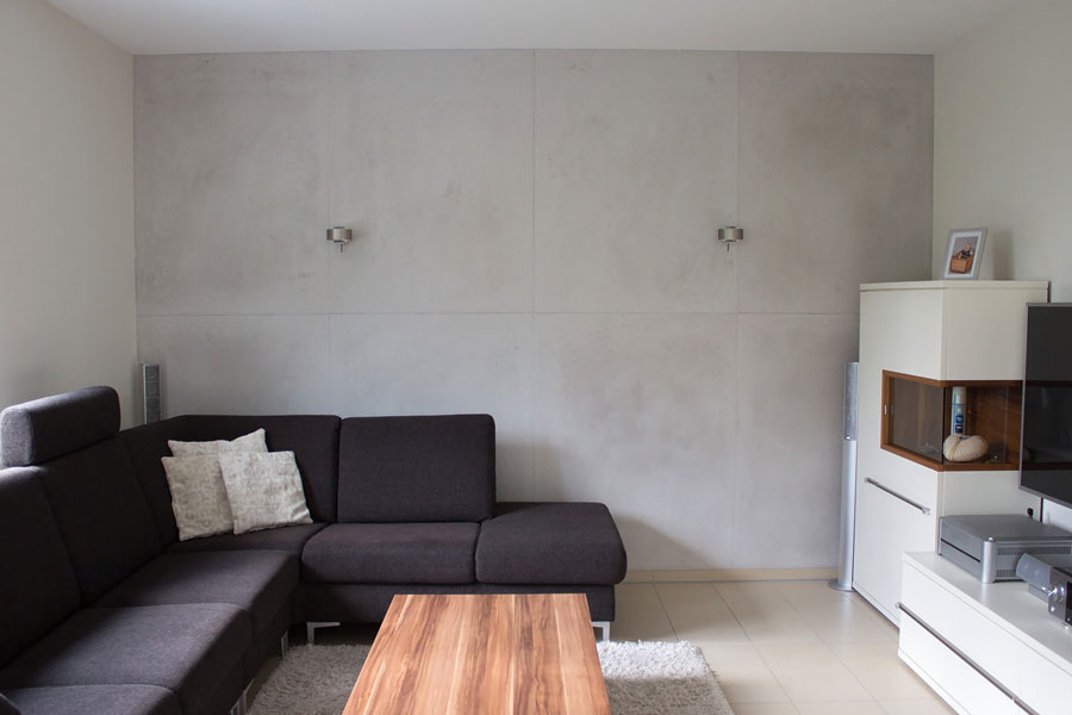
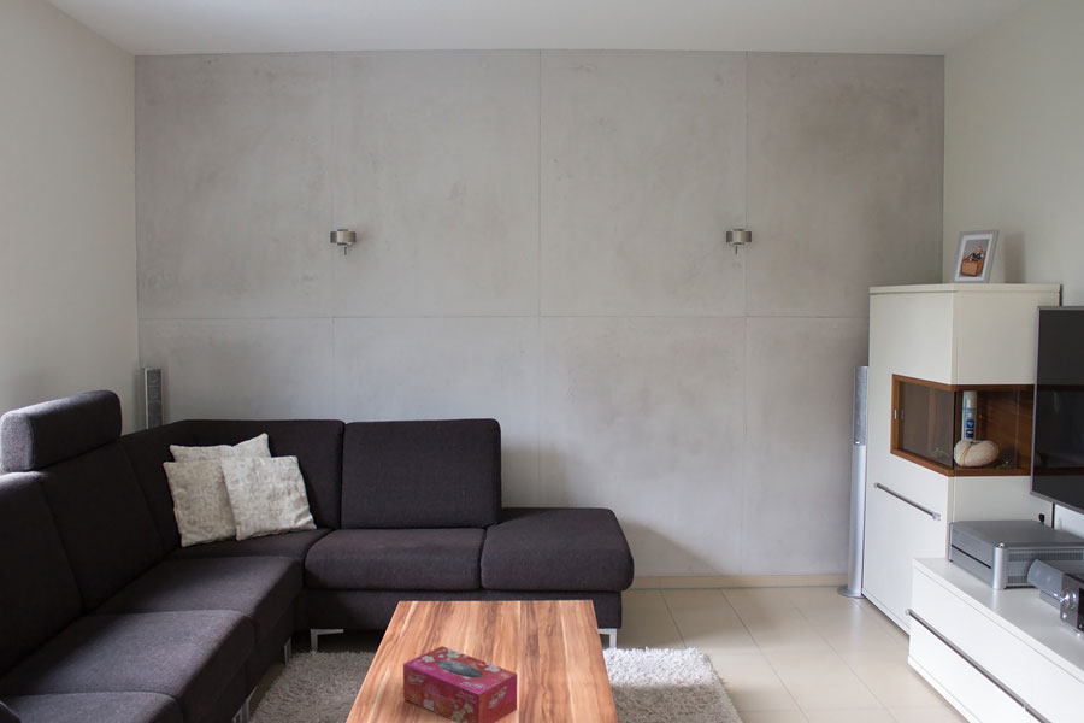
+ tissue box [402,645,518,723]
